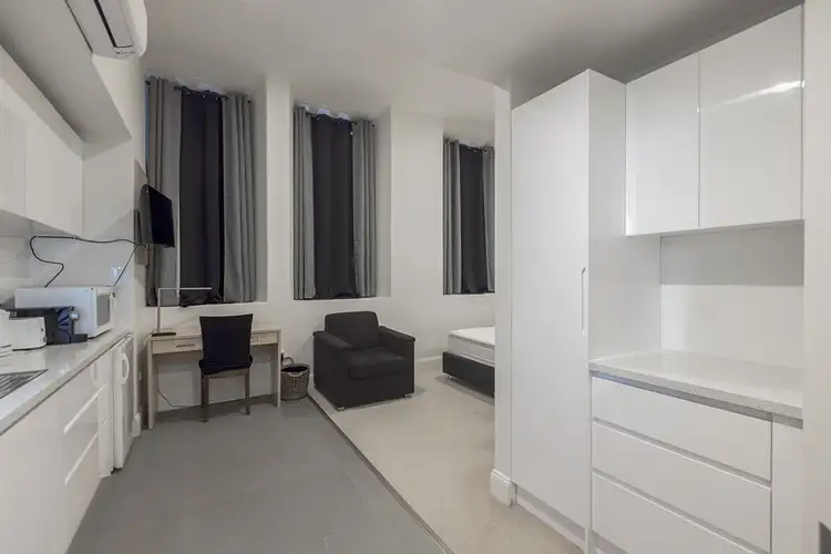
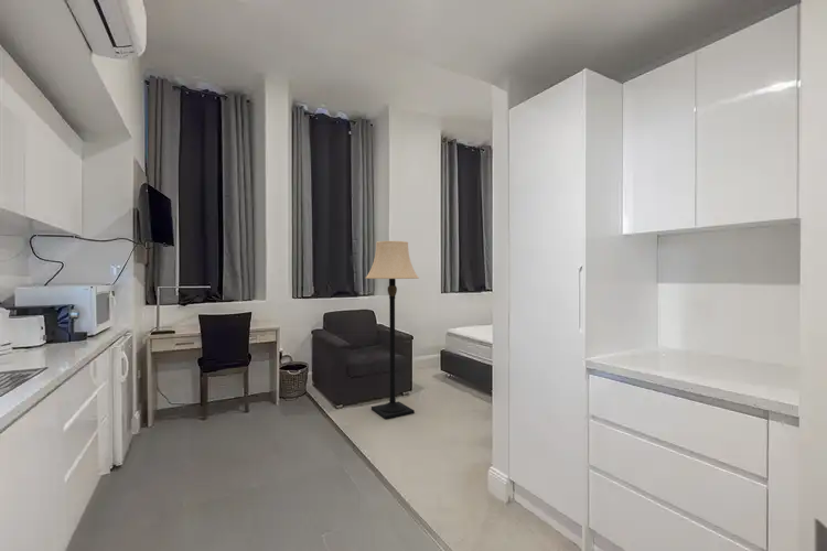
+ lamp [365,240,420,420]
